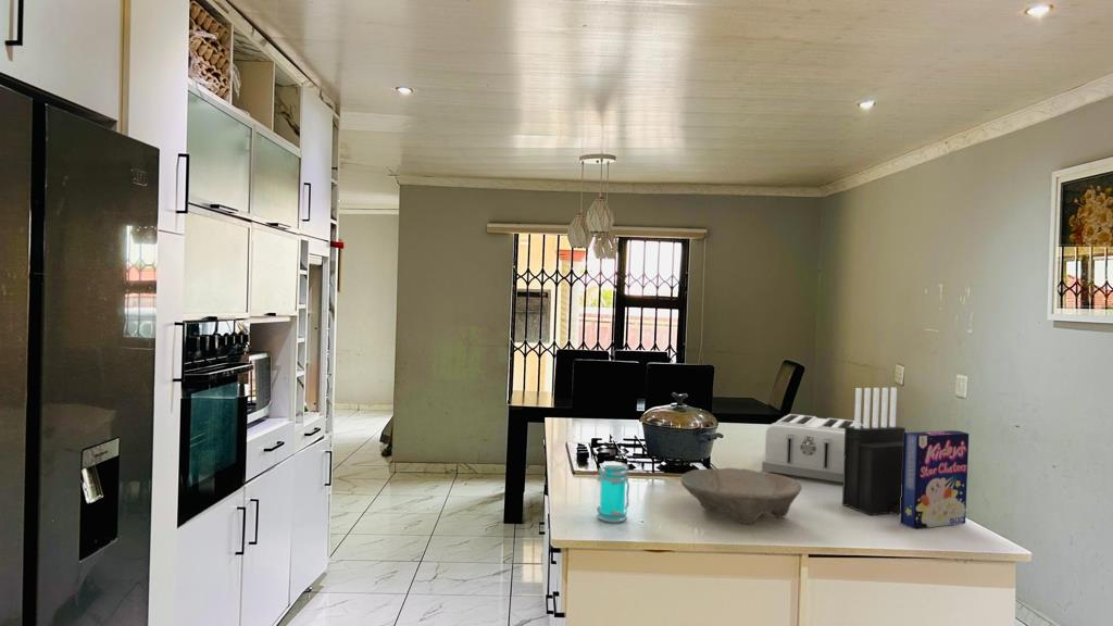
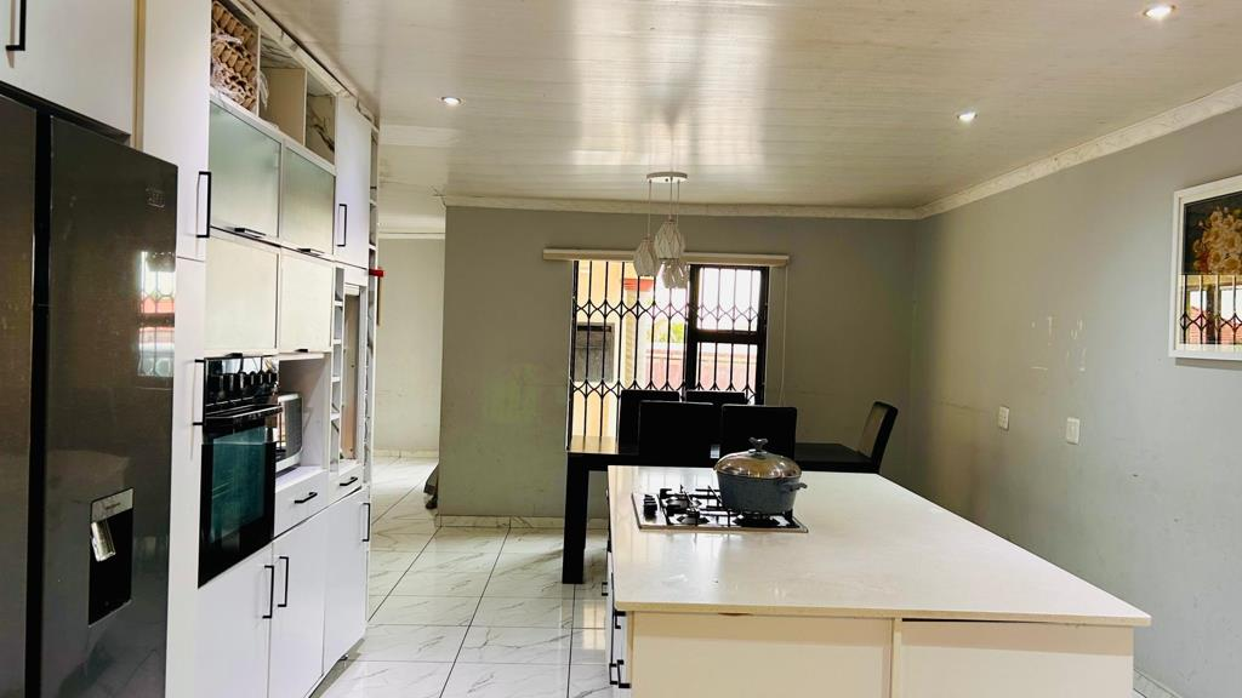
- bowl [679,467,803,525]
- cereal box [900,429,970,529]
- knife block [841,386,906,516]
- jar [596,461,630,524]
- toaster [761,413,863,484]
